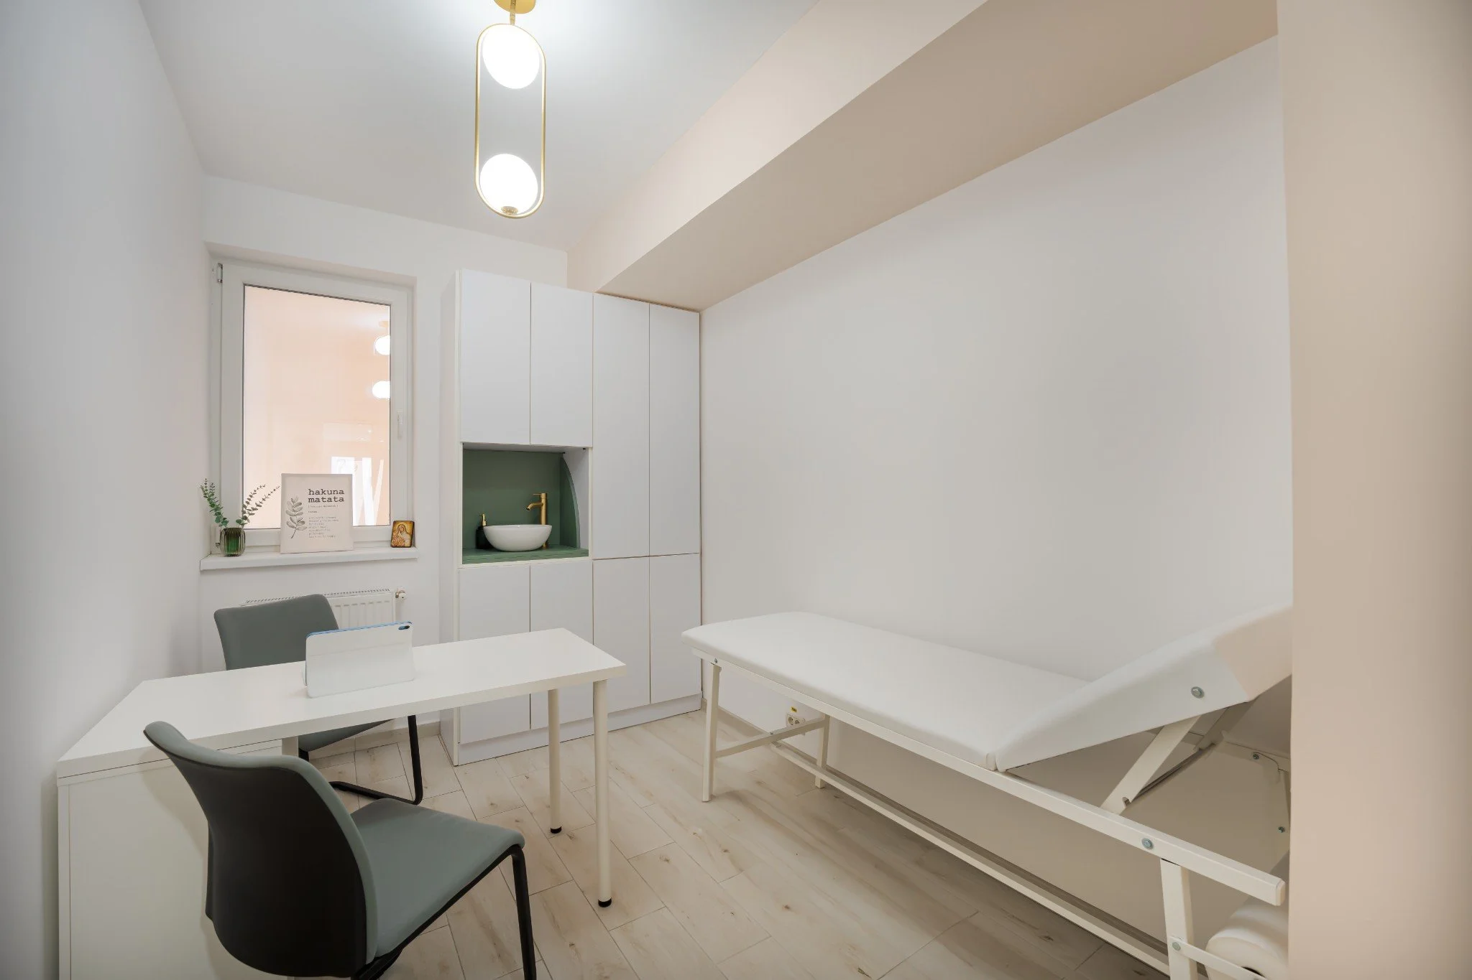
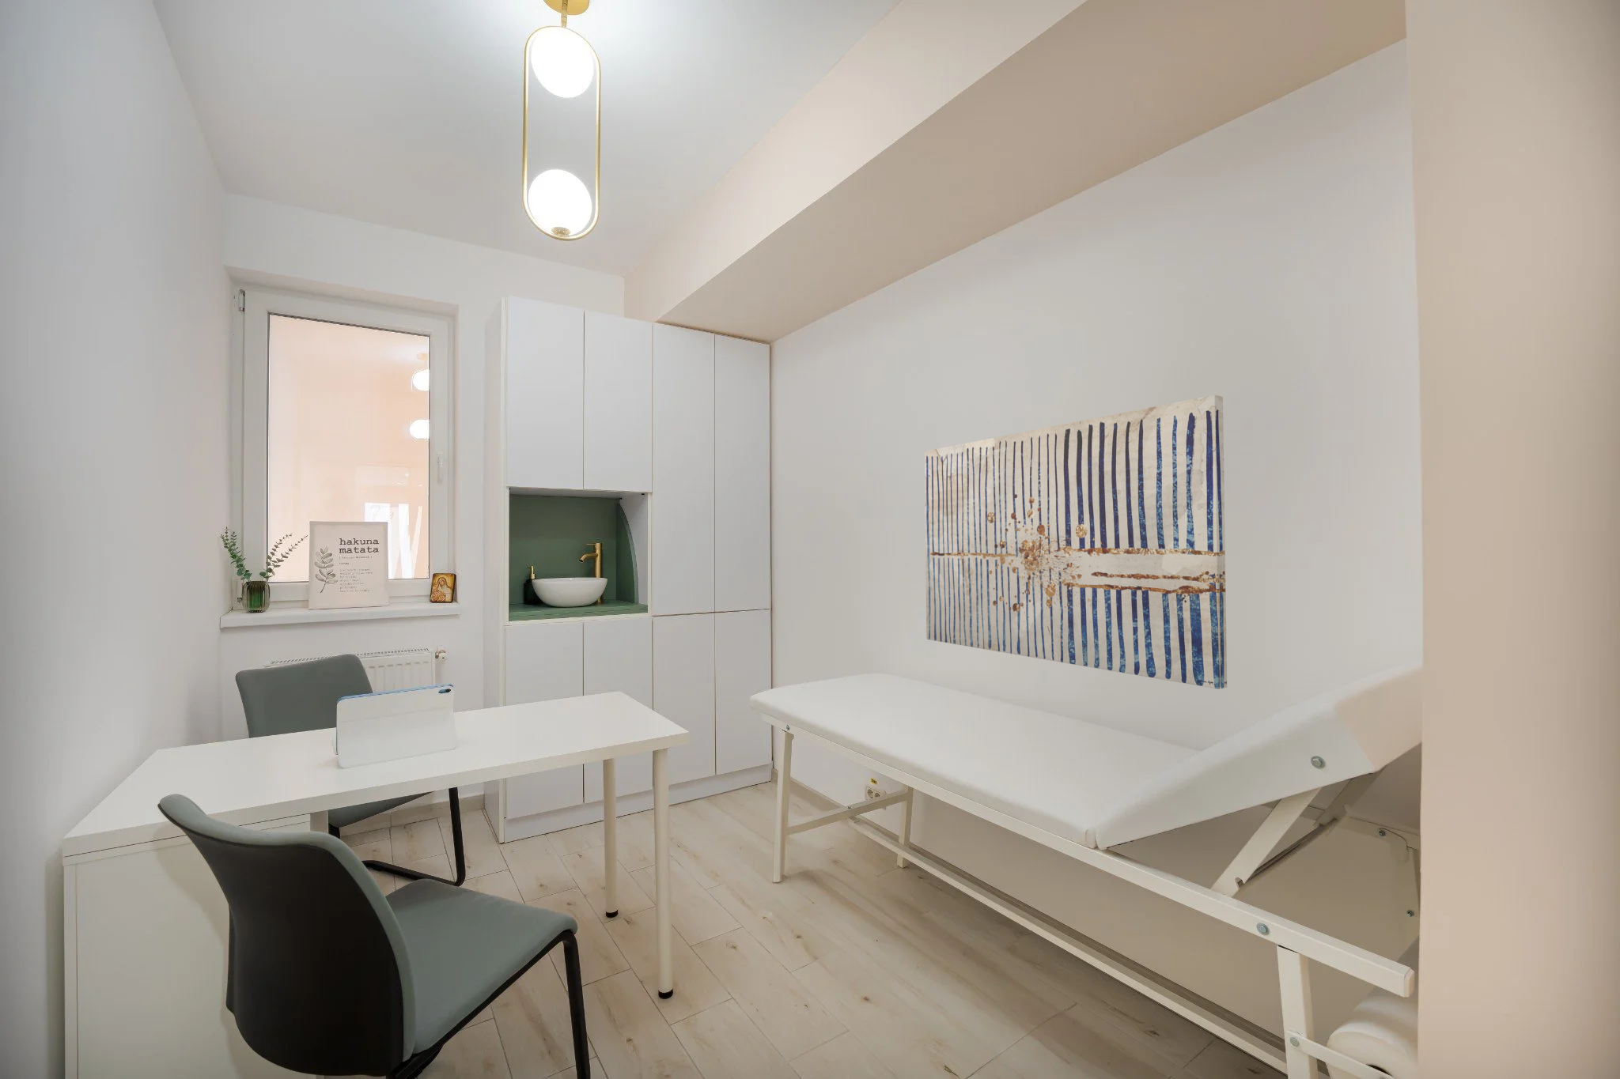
+ wall art [924,395,1227,689]
